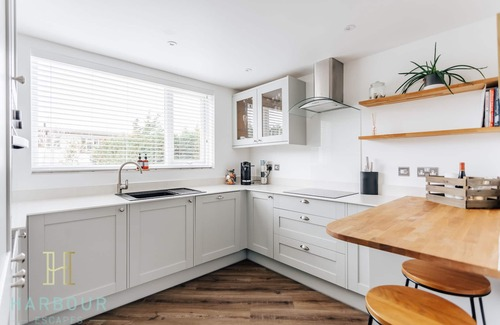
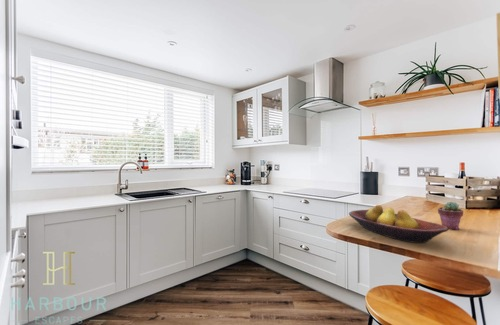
+ fruit bowl [348,204,449,244]
+ potted succulent [437,201,464,230]
